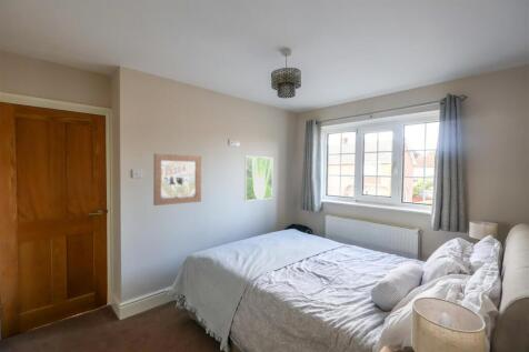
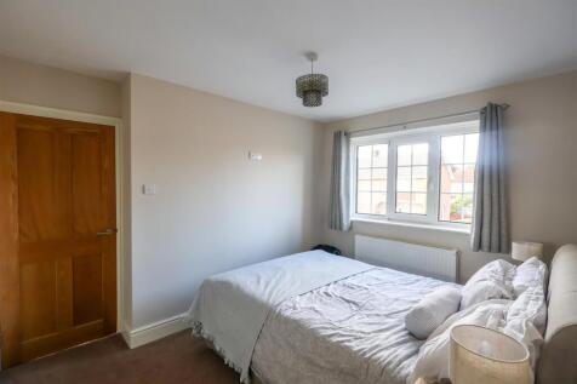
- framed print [243,155,273,202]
- wall art [152,152,202,207]
